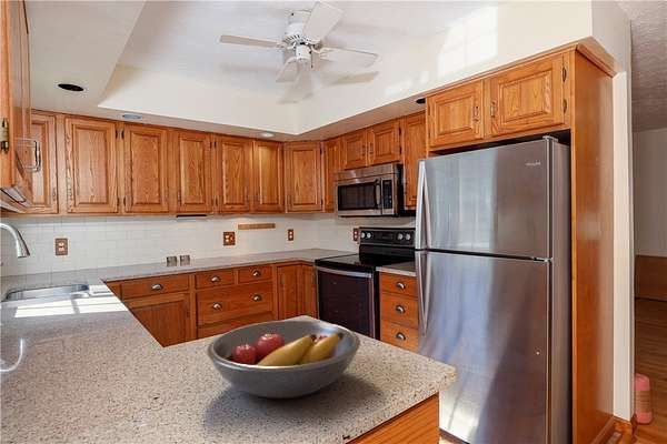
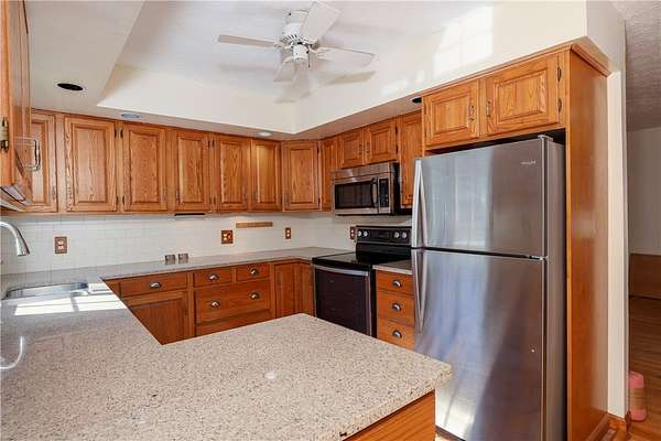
- fruit bowl [206,320,361,400]
